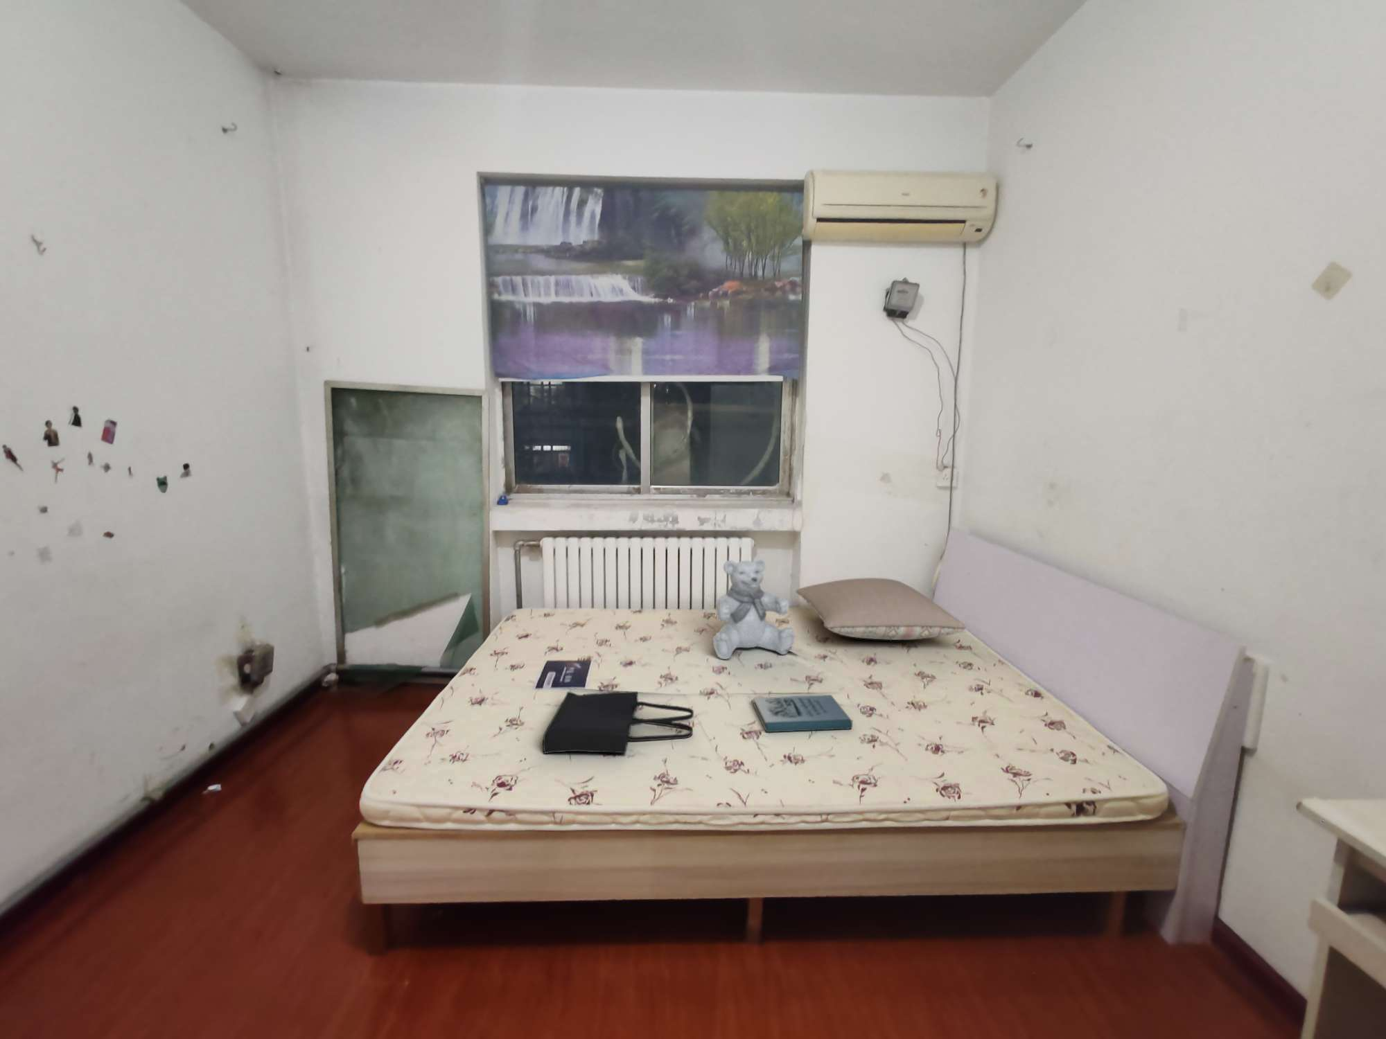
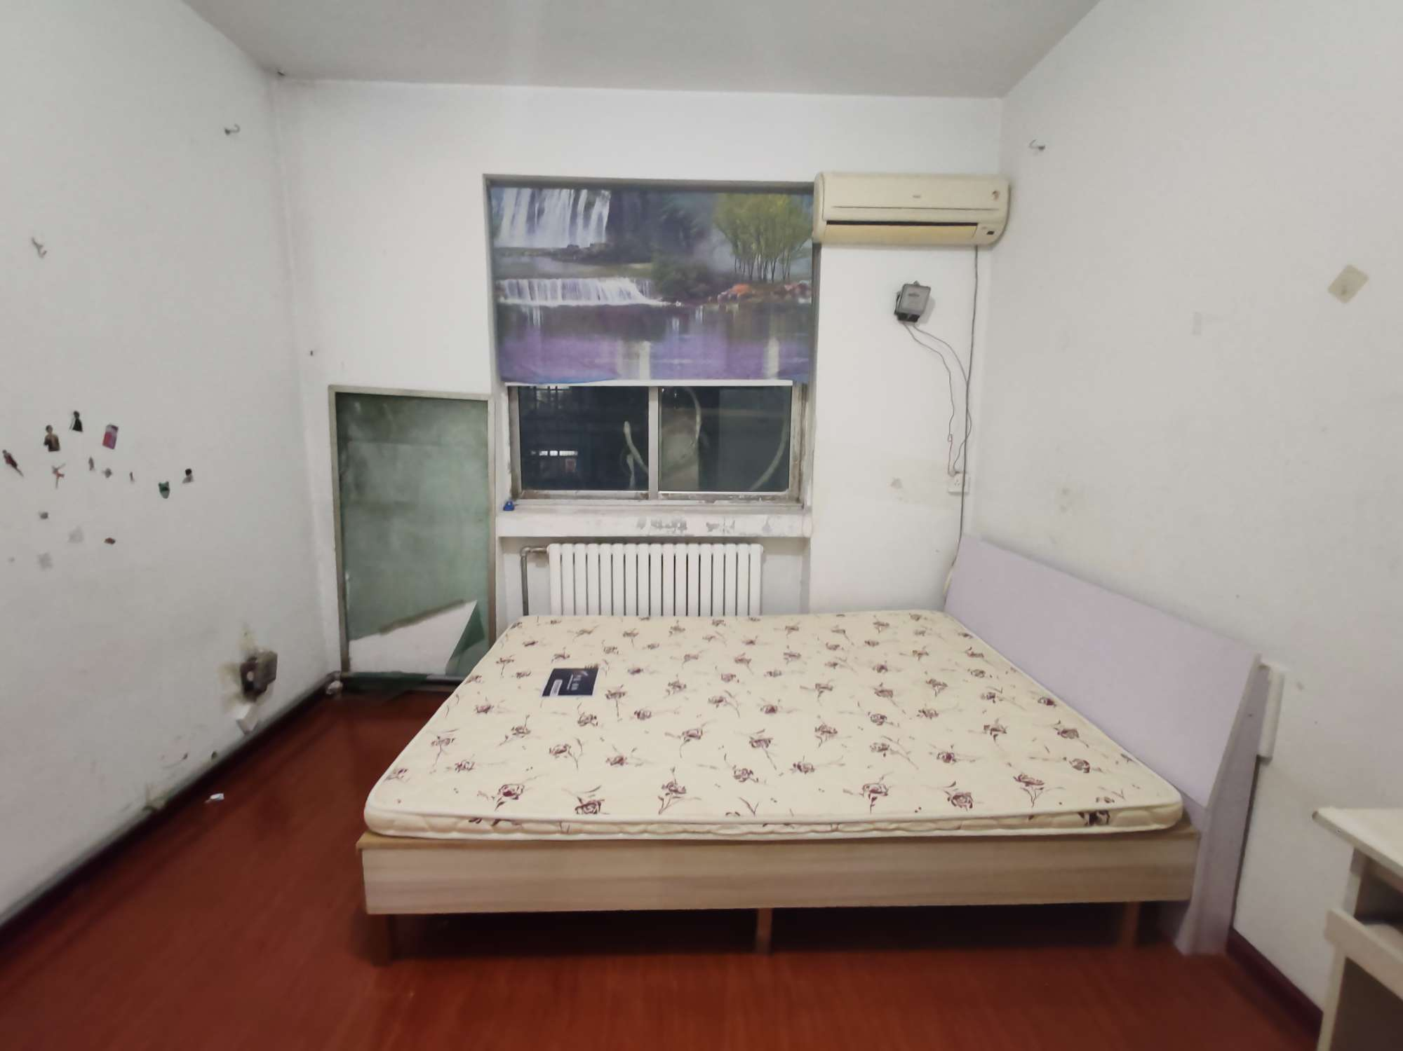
- book [753,694,853,732]
- teddy bear [712,559,796,660]
- pillow [794,577,966,641]
- tote bag [542,691,694,754]
